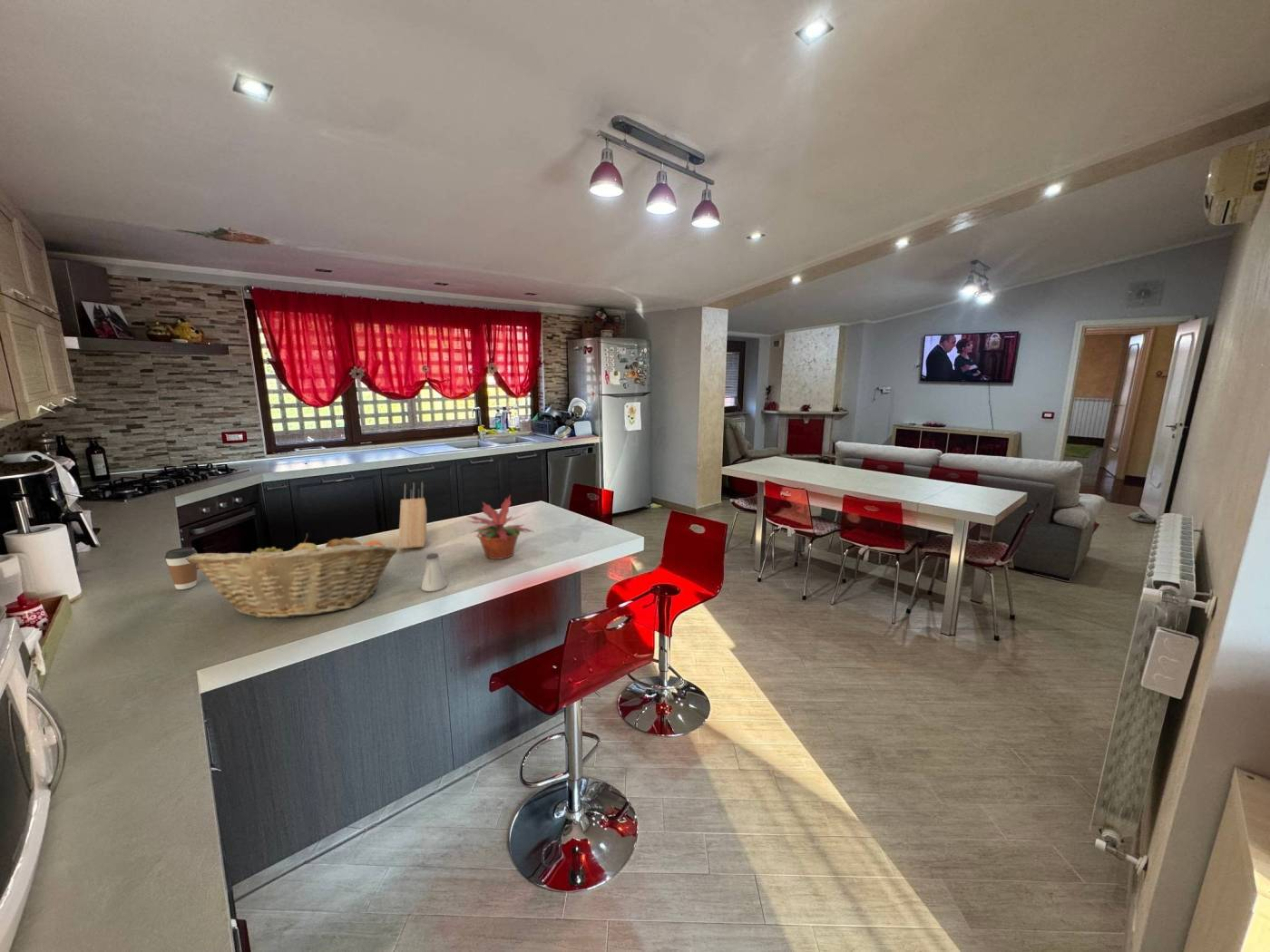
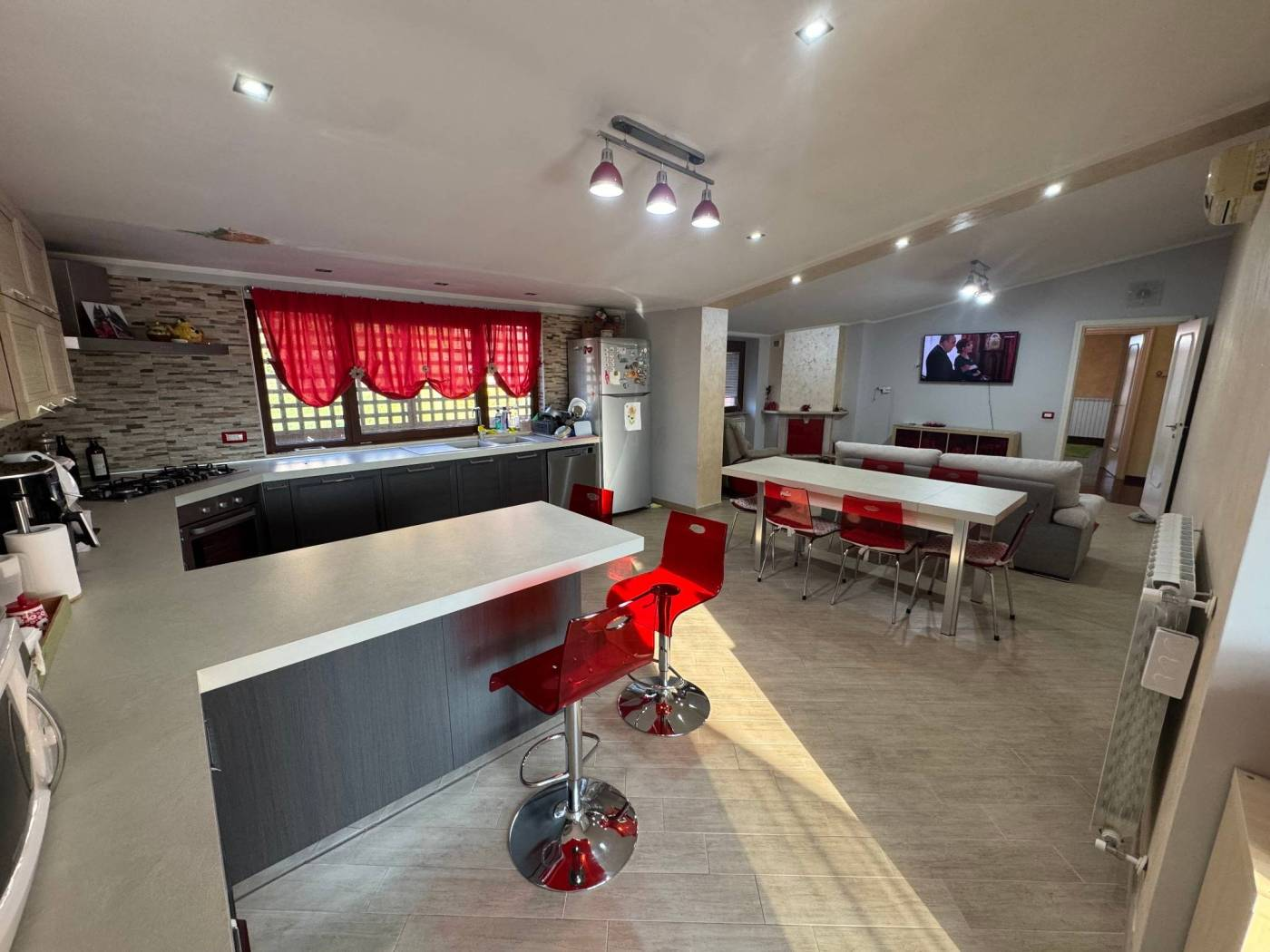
- coffee cup [164,547,198,590]
- knife block [397,481,427,550]
- potted plant [464,495,533,560]
- saltshaker [421,552,447,592]
- fruit basket [187,532,400,619]
